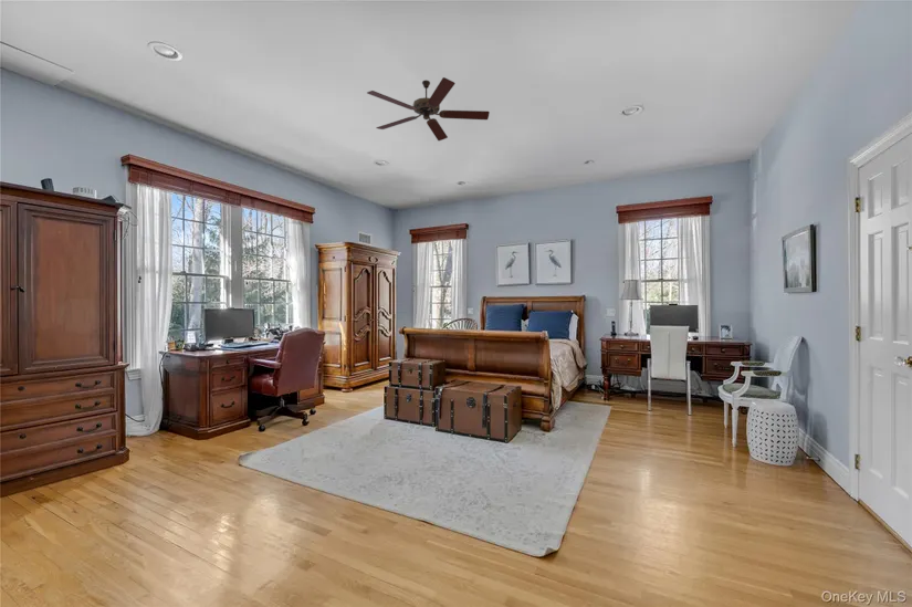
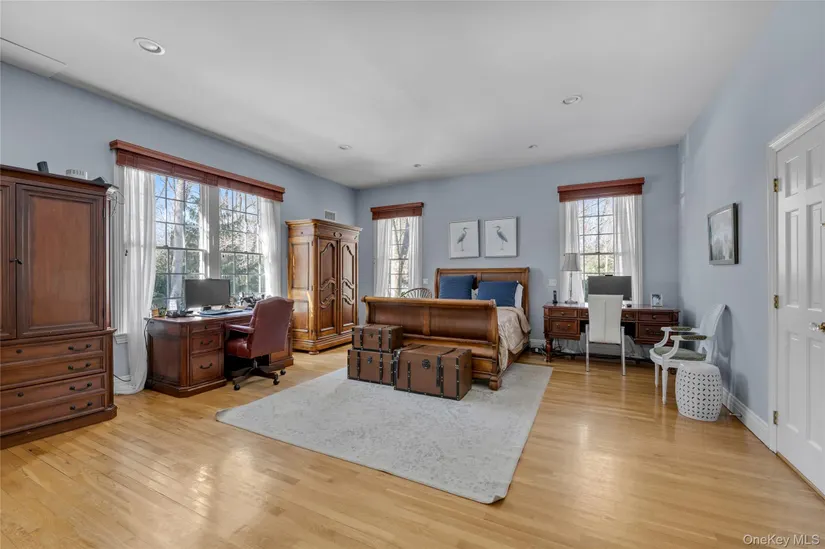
- ceiling fan [366,76,491,142]
